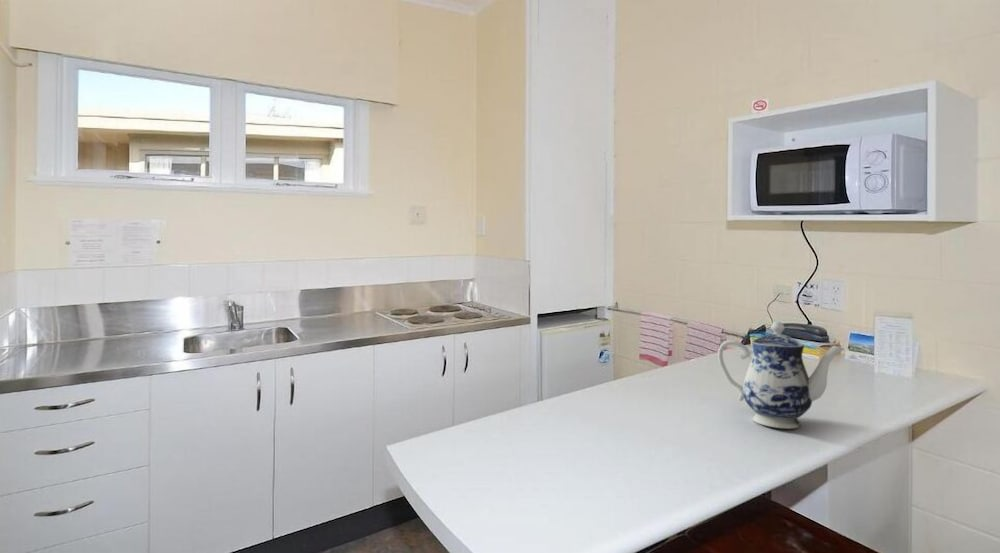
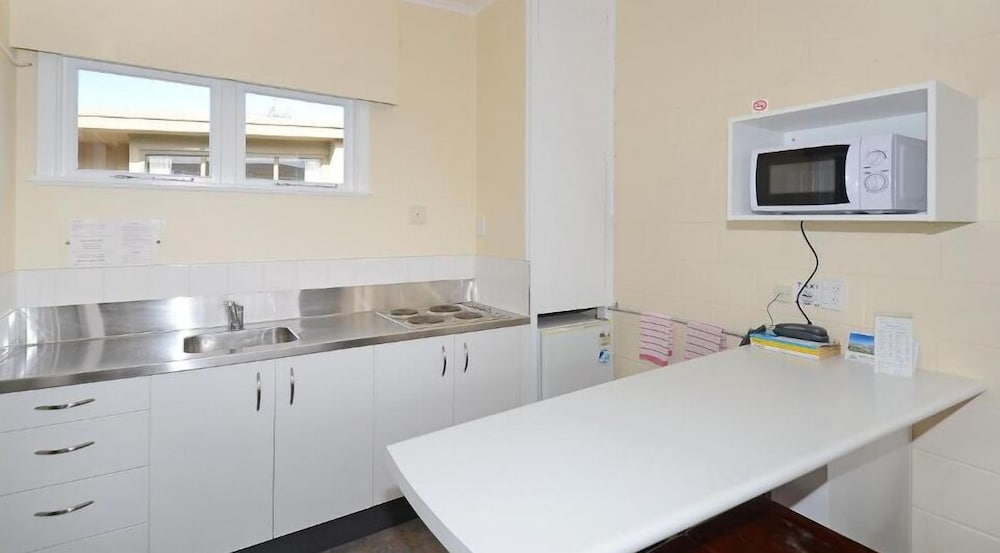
- teapot [717,321,846,430]
